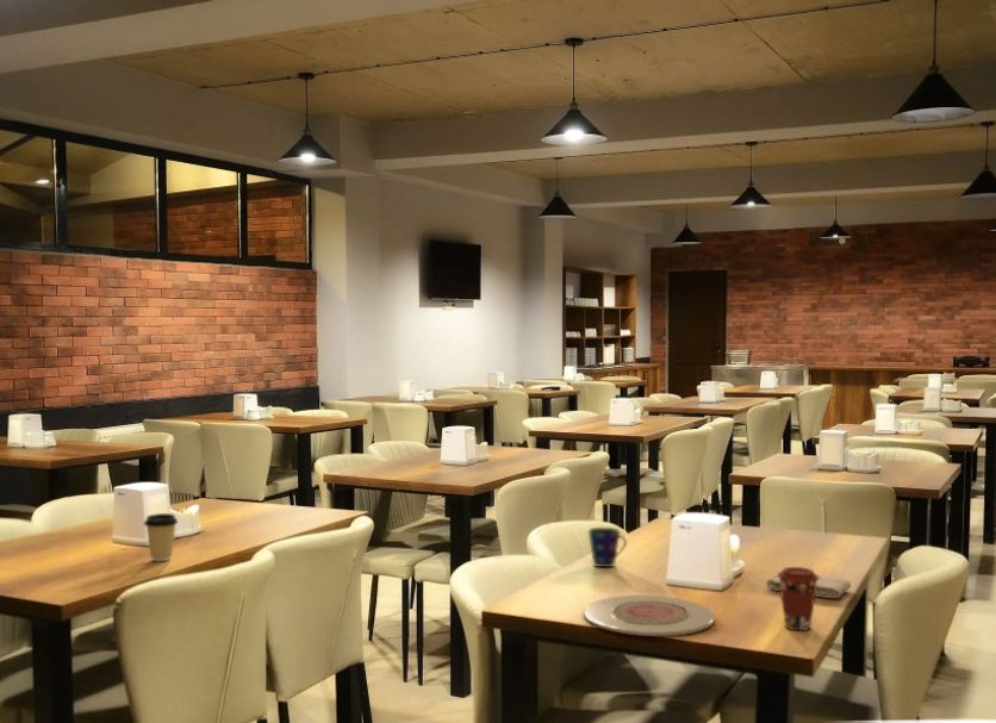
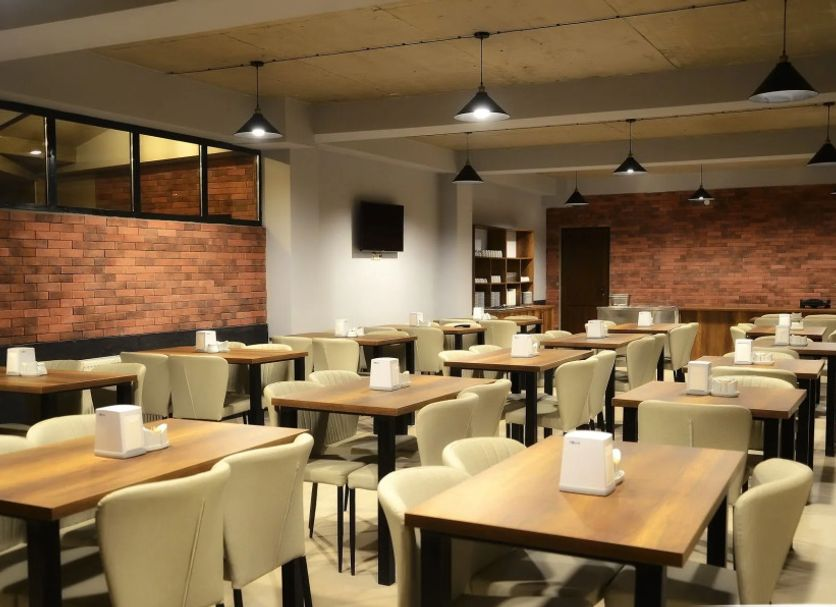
- cup [587,526,628,568]
- coffee cup [778,566,818,631]
- coffee cup [143,512,179,562]
- washcloth [765,569,852,599]
- plate [583,594,716,637]
